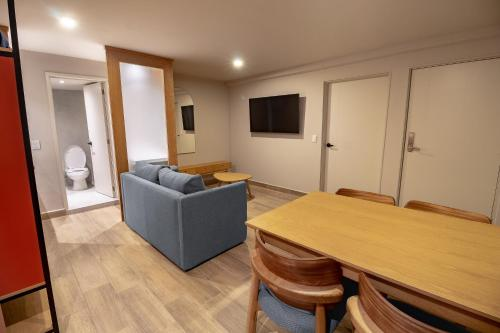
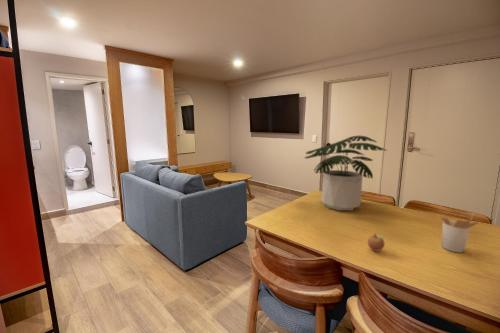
+ utensil holder [439,213,480,254]
+ potted plant [303,135,388,211]
+ fruit [367,233,386,253]
